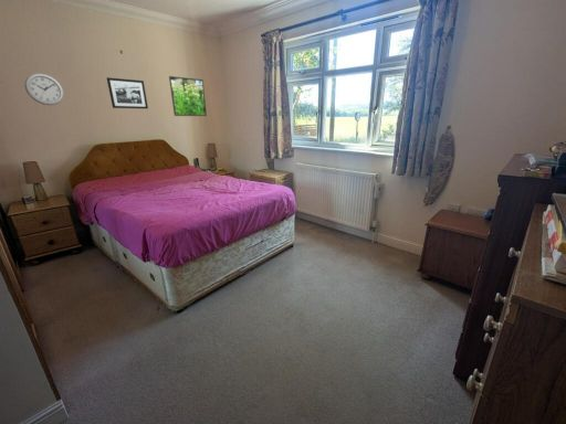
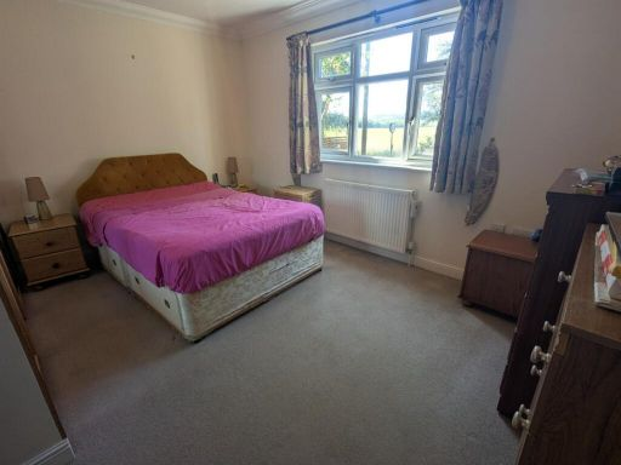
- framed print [168,75,208,117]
- picture frame [105,76,149,109]
- wall clock [23,73,65,106]
